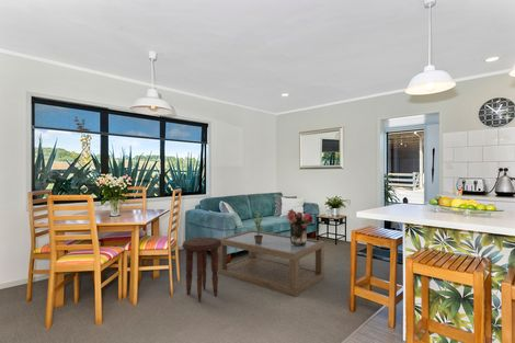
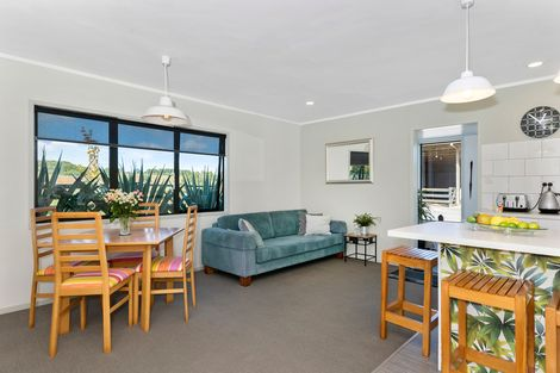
- coffee table [217,229,325,298]
- bouquet [286,208,314,245]
- potted plant [245,211,266,244]
- side table [181,236,221,302]
